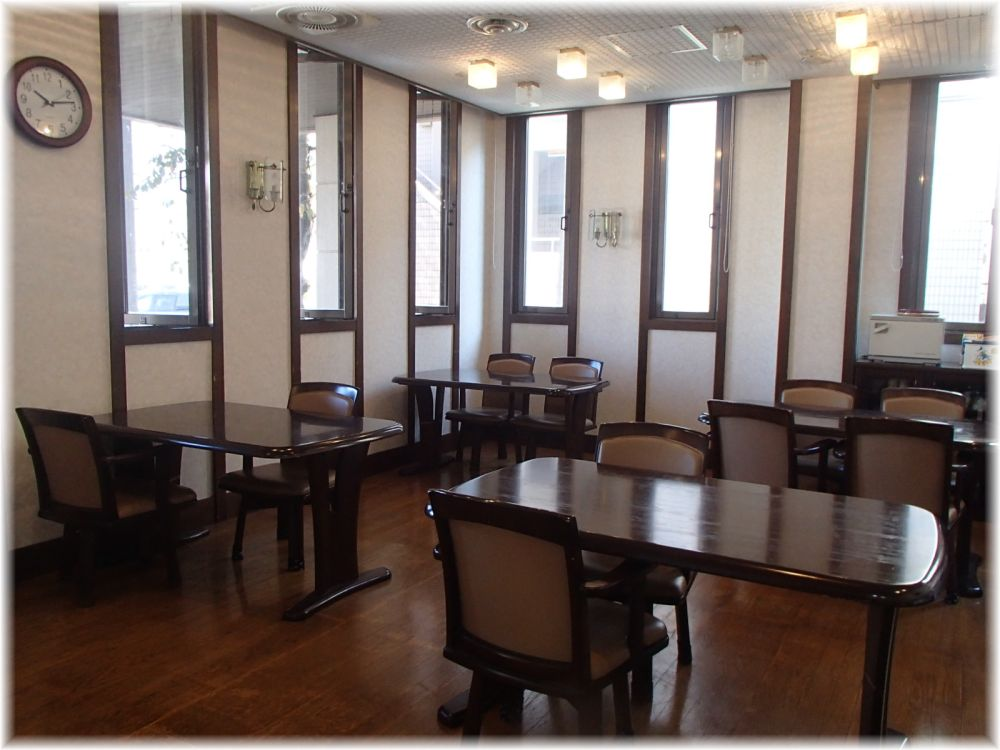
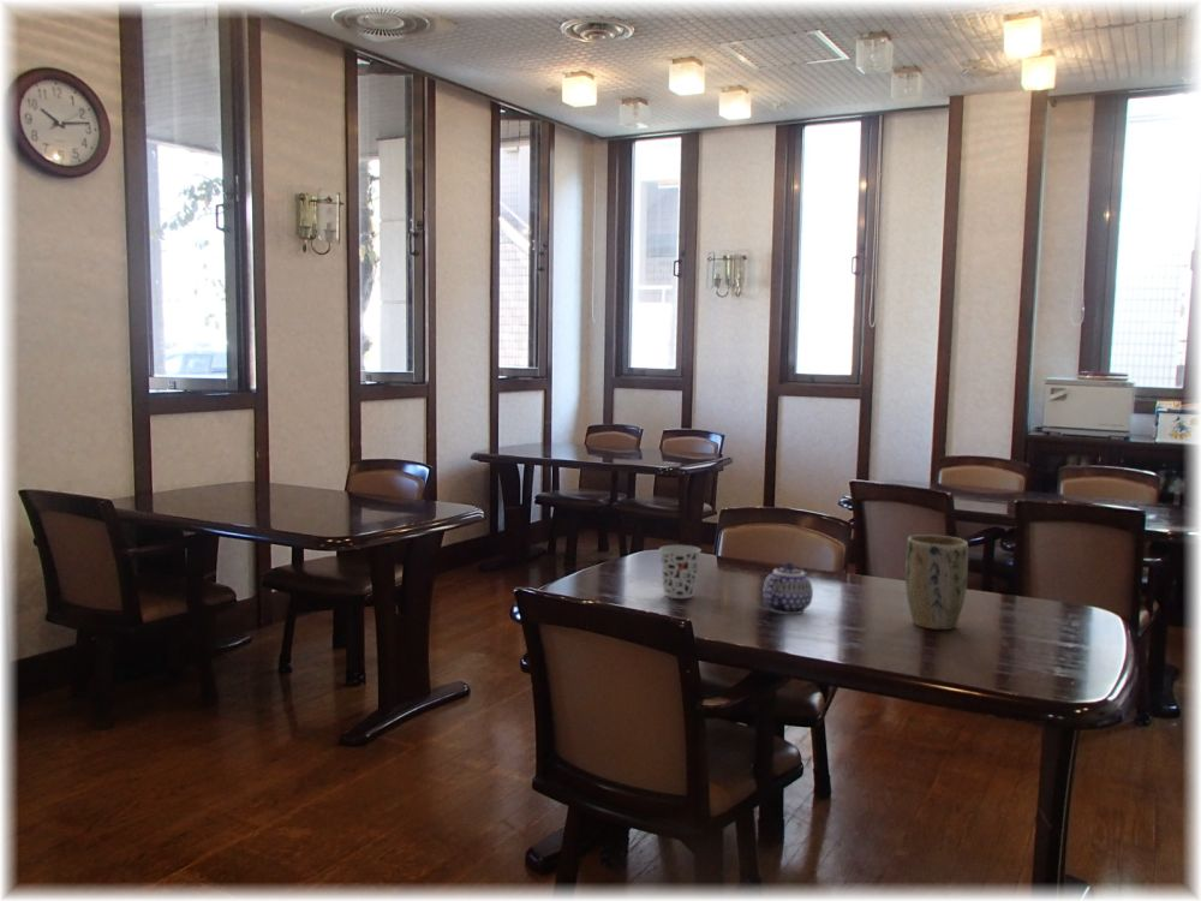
+ teapot [761,561,814,615]
+ cup [658,544,703,599]
+ plant pot [904,533,969,631]
